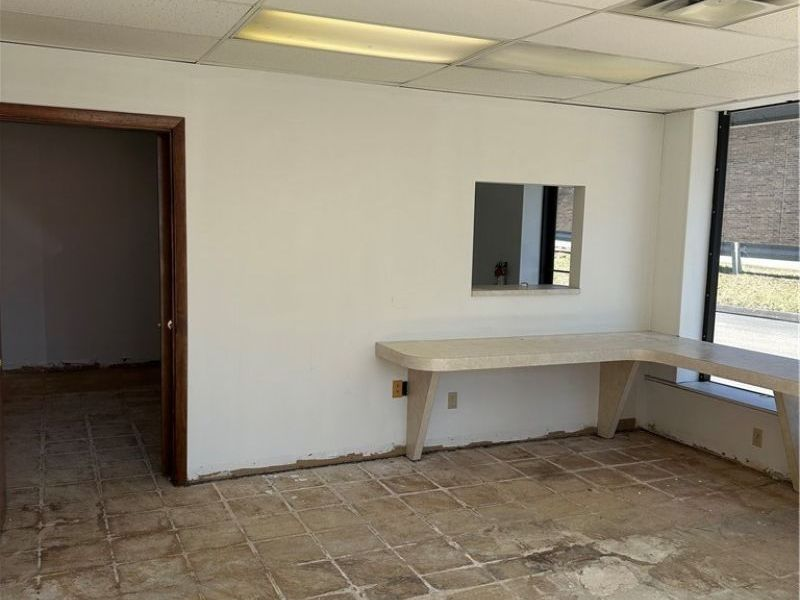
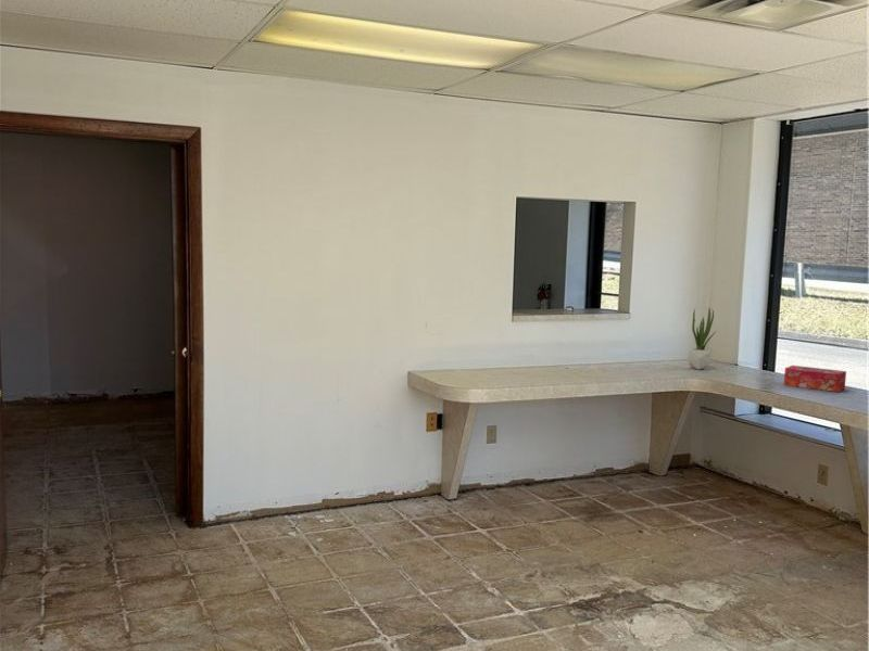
+ potted plant [687,308,717,370]
+ tissue box [783,365,847,393]
